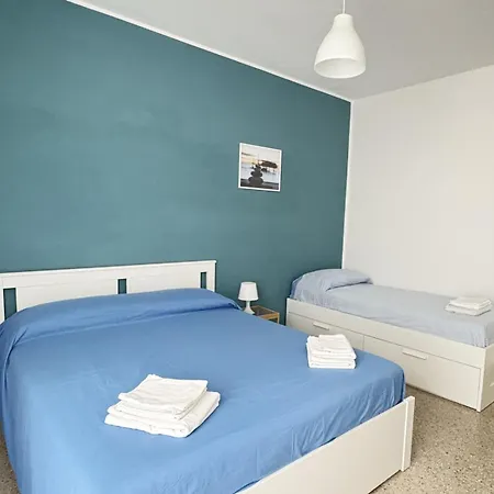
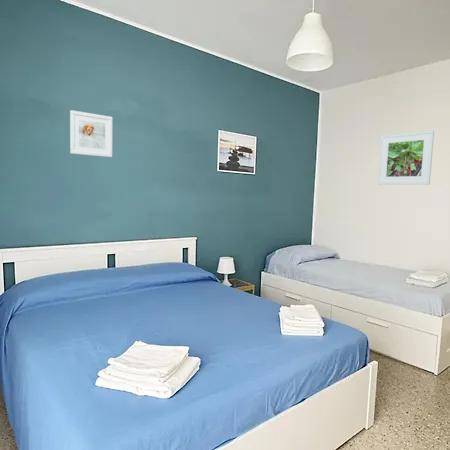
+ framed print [377,130,435,185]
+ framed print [69,109,113,158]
